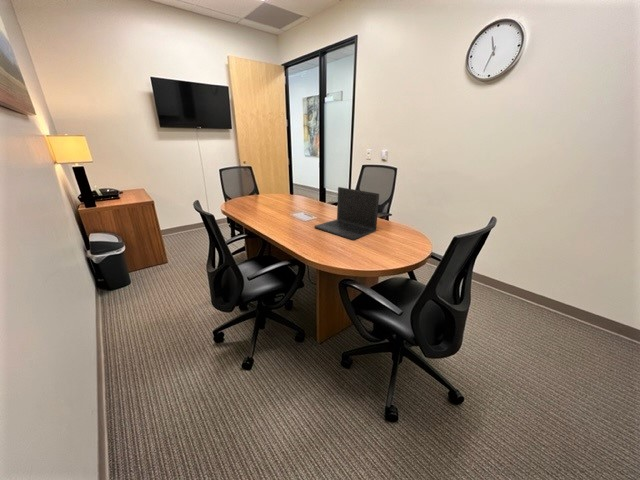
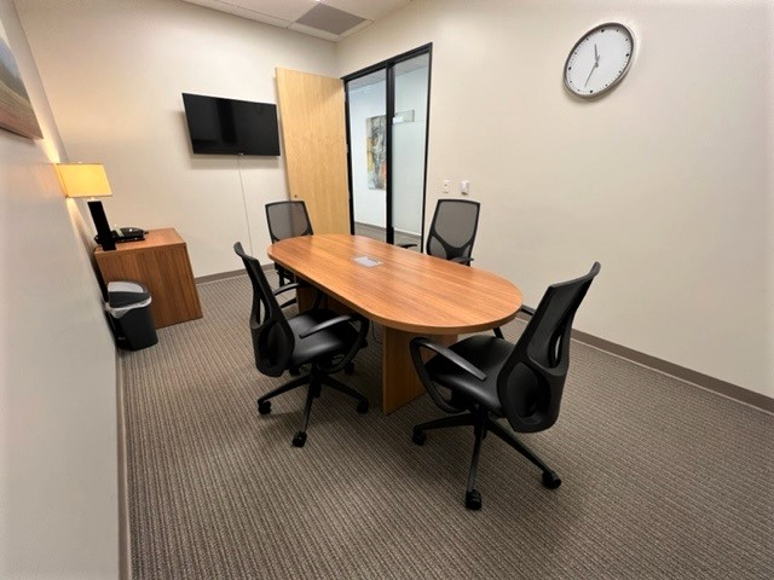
- laptop [314,186,380,241]
